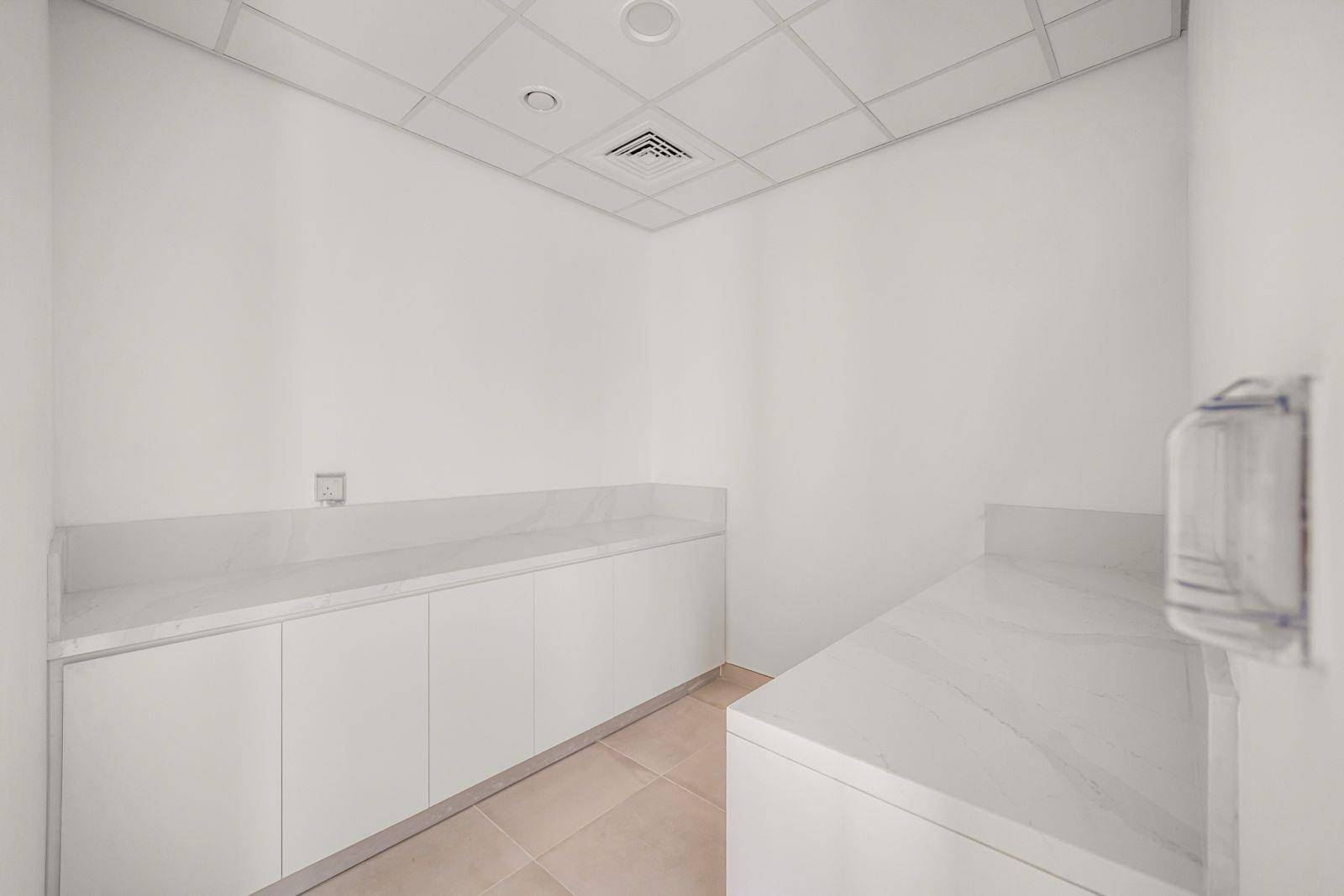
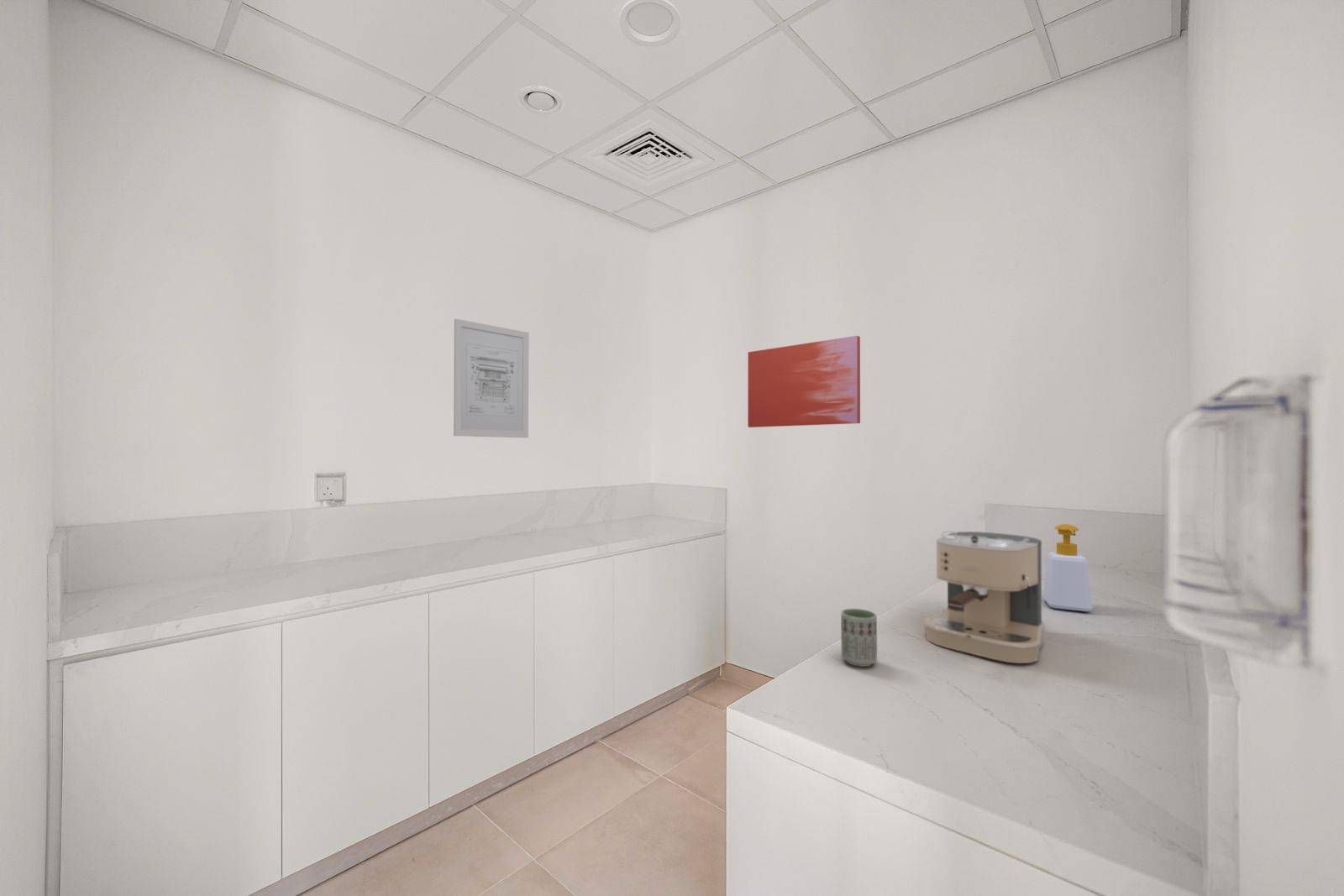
+ wall art [453,318,530,438]
+ wall art [747,335,861,428]
+ cup [840,608,878,668]
+ coffee maker [922,530,1046,664]
+ soap bottle [1042,523,1093,612]
